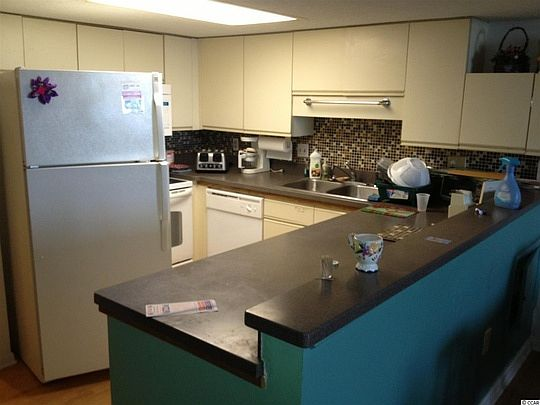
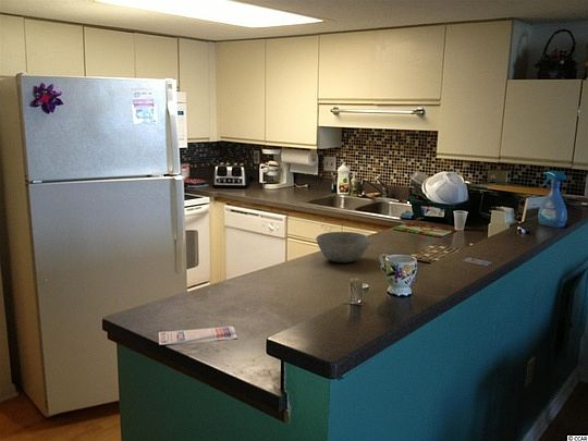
+ bowl [315,231,372,264]
